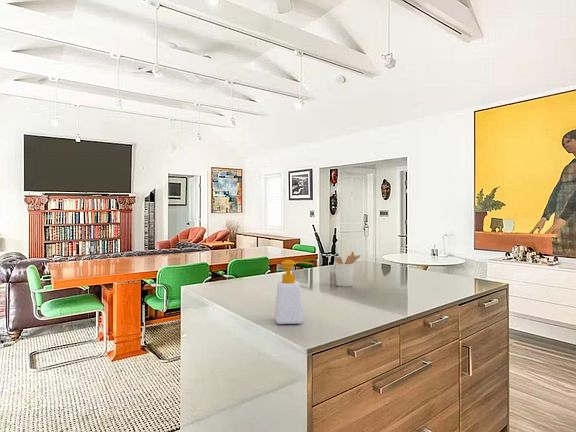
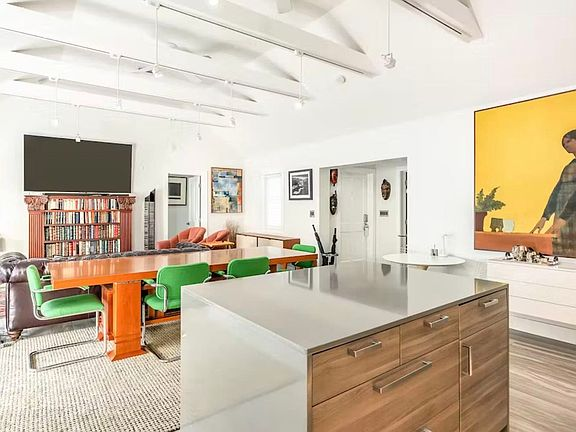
- utensil holder [334,250,361,288]
- soap bottle [274,259,314,325]
